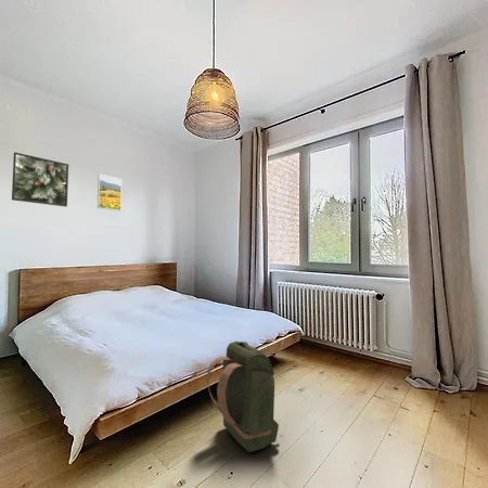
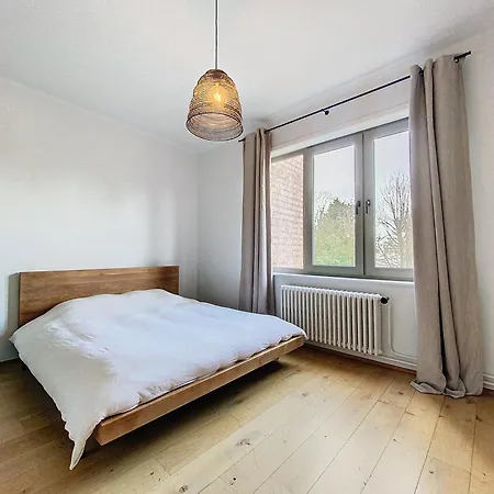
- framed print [97,174,123,211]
- backpack [206,341,280,453]
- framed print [11,151,69,208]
